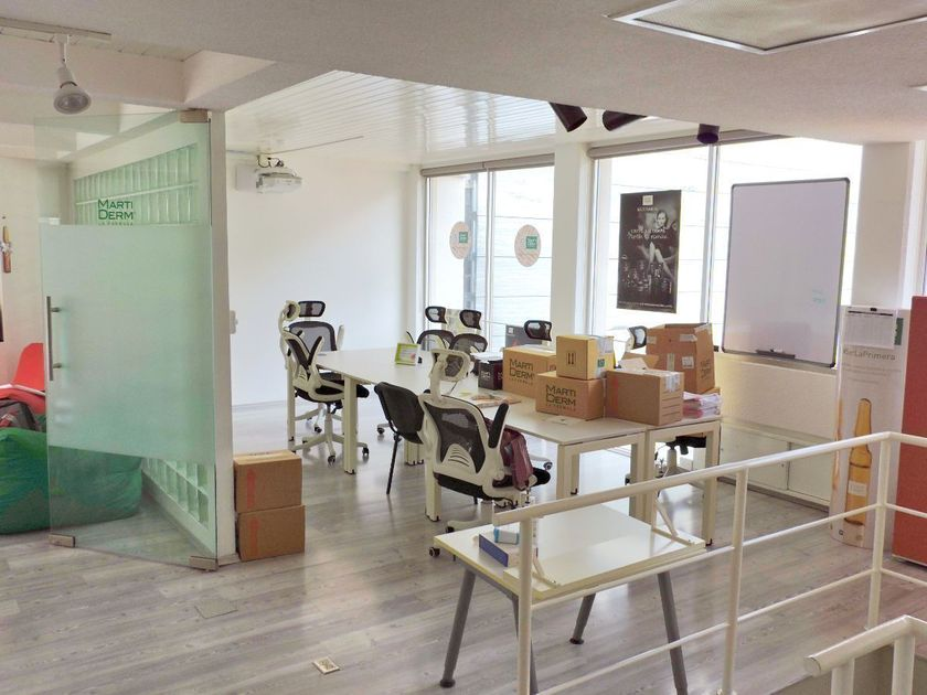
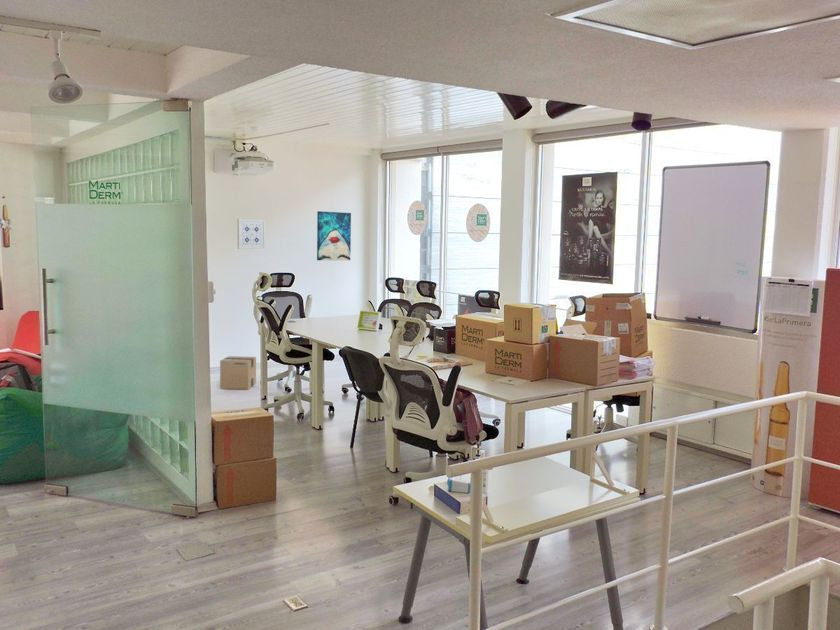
+ cardboard box [219,355,257,391]
+ wall art [316,210,352,261]
+ wall art [237,218,266,250]
